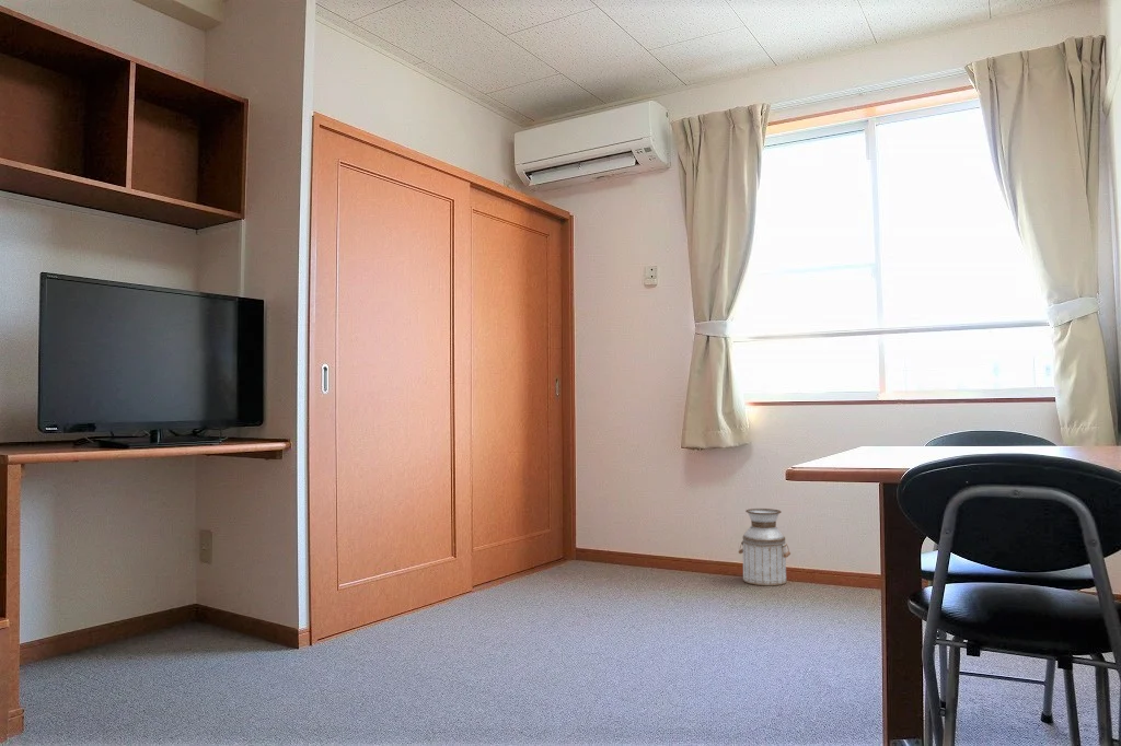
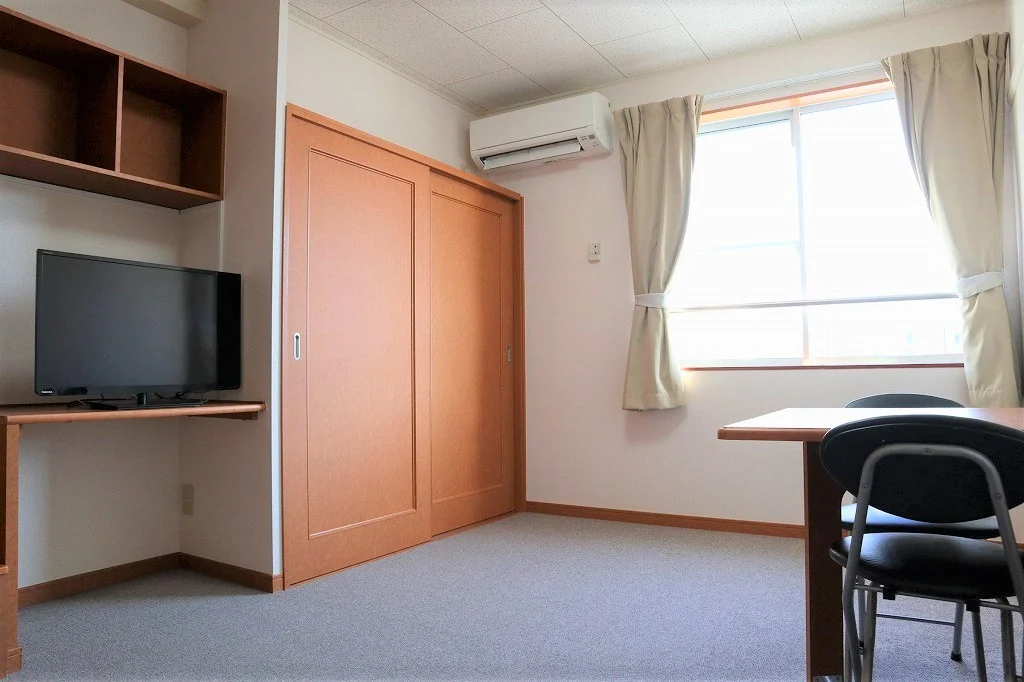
- planter [738,508,791,586]
